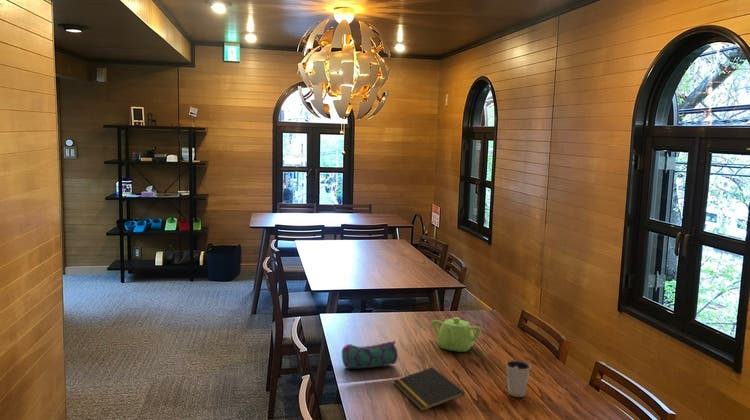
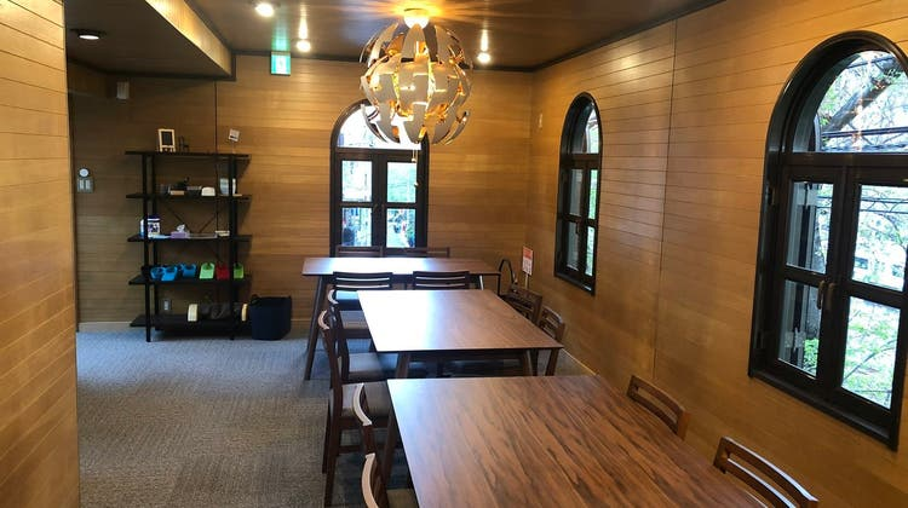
- dixie cup [505,359,532,398]
- pencil case [341,339,399,370]
- teapot [431,316,482,353]
- notepad [393,366,466,412]
